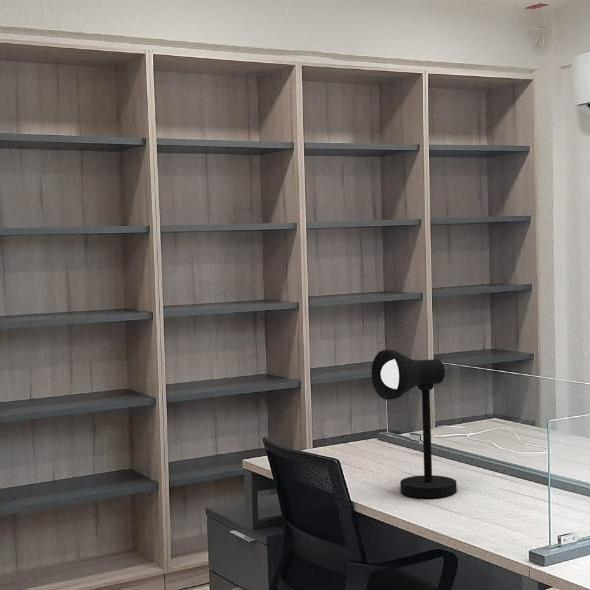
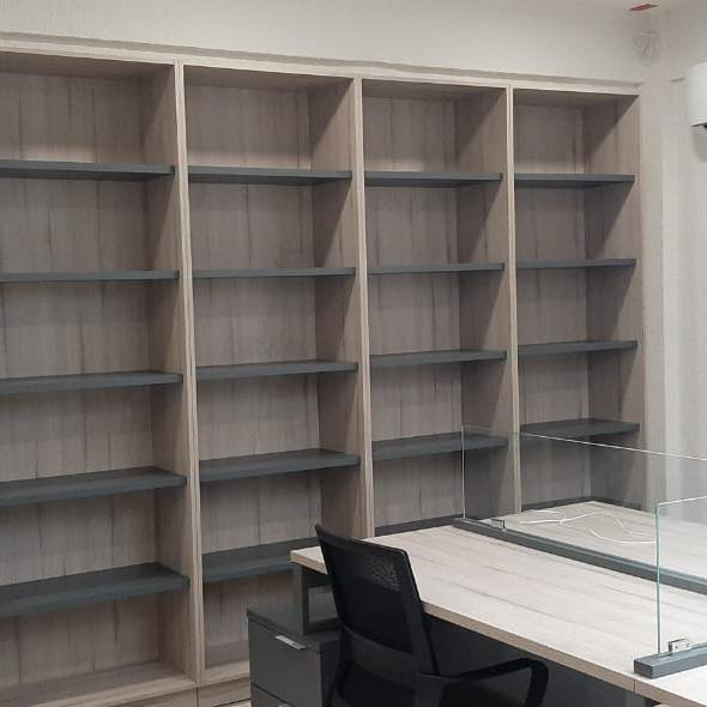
- desk lamp [370,349,458,499]
